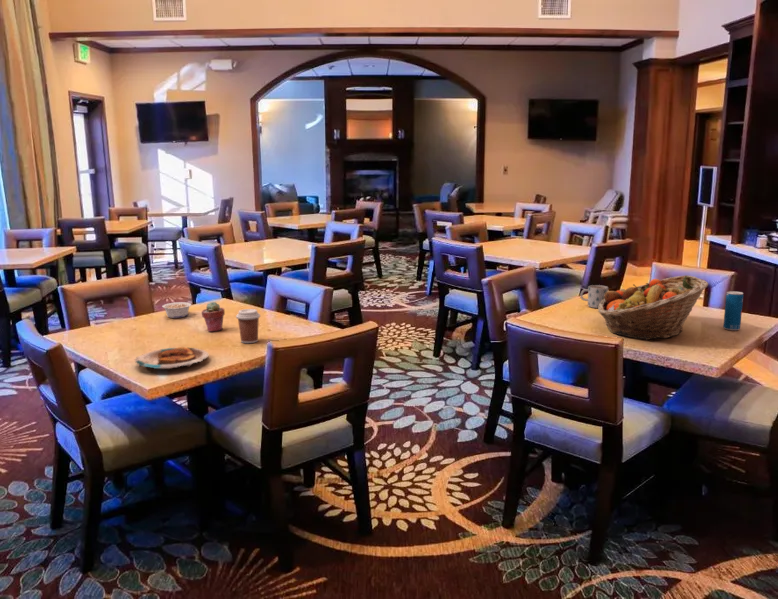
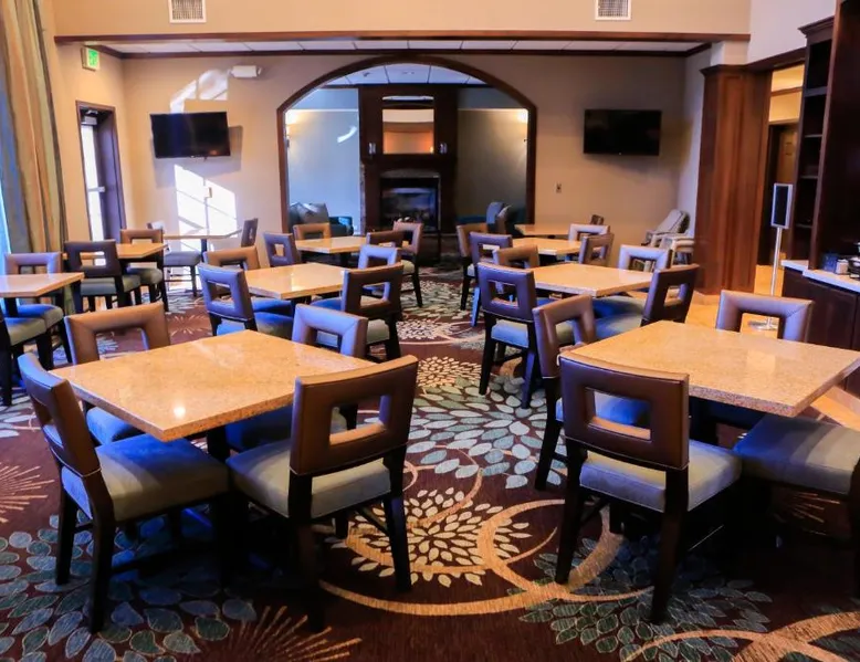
- plate [133,346,210,370]
- beverage can [722,290,744,331]
- legume [161,301,192,319]
- fruit basket [597,274,709,341]
- potted succulent [201,301,226,333]
- mug [579,284,609,309]
- coffee cup [235,308,261,344]
